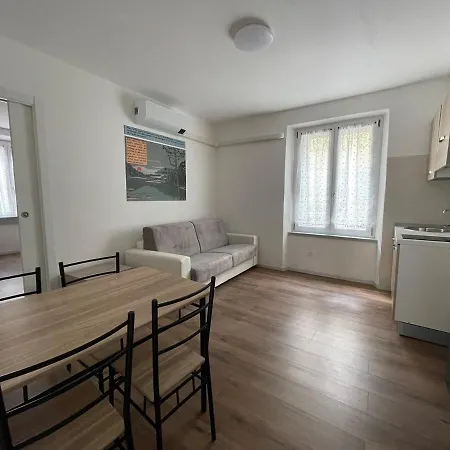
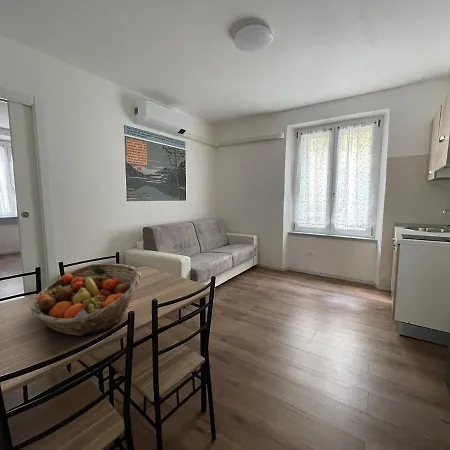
+ fruit basket [30,263,142,337]
